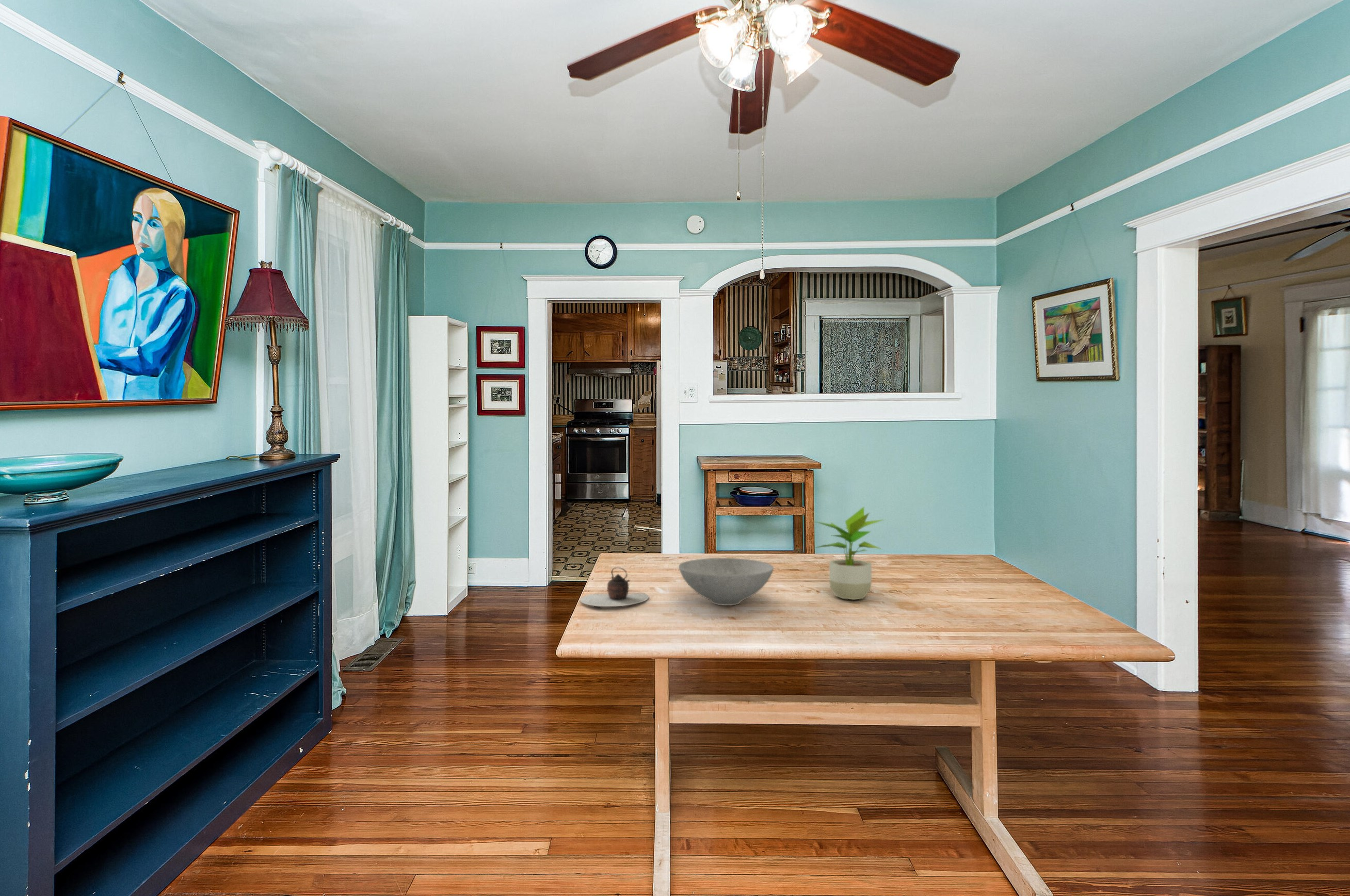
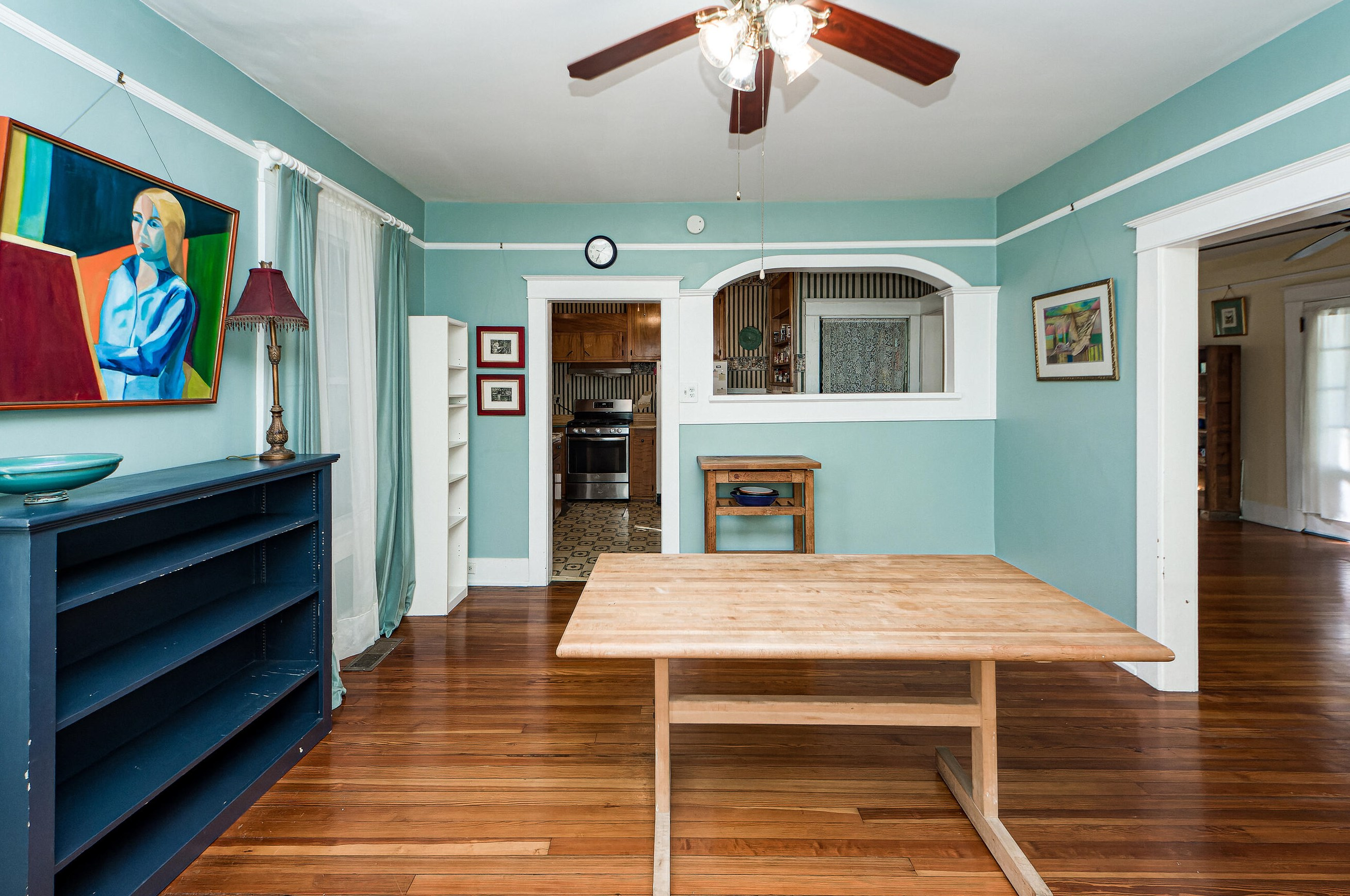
- teapot [580,567,650,607]
- potted plant [811,506,886,600]
- bowl [678,558,774,606]
